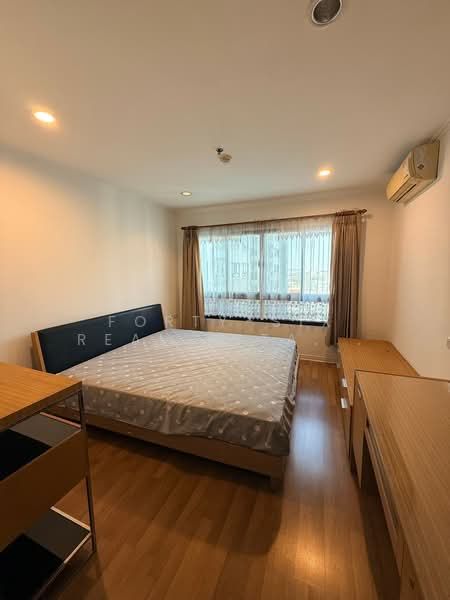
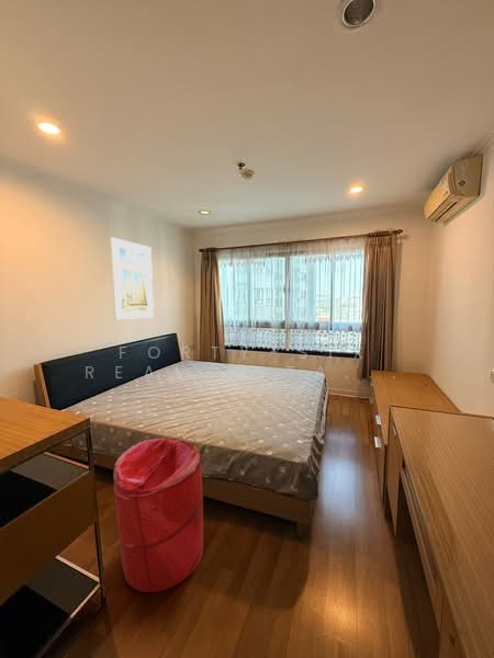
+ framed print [110,236,155,320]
+ laundry hamper [112,438,204,593]
